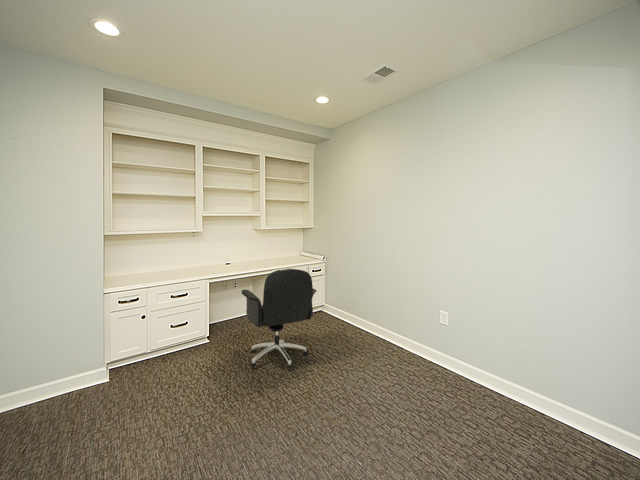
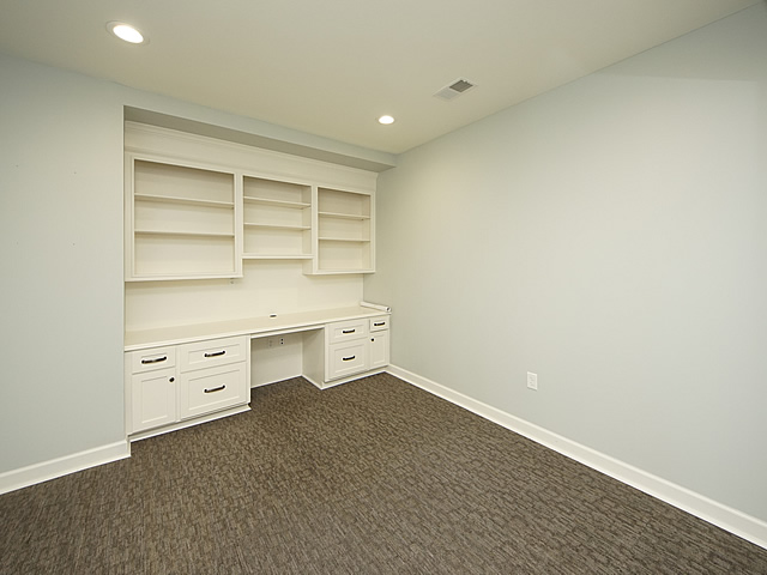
- office chair [240,268,318,370]
